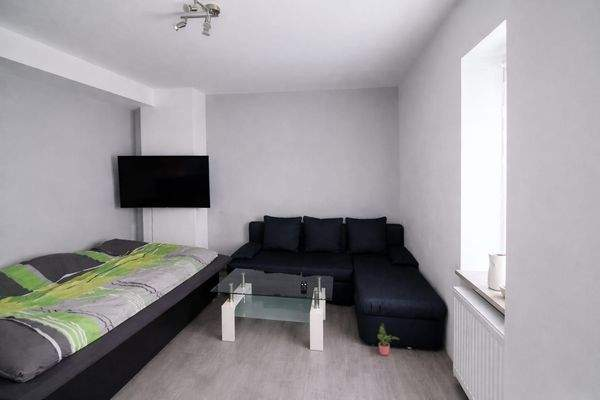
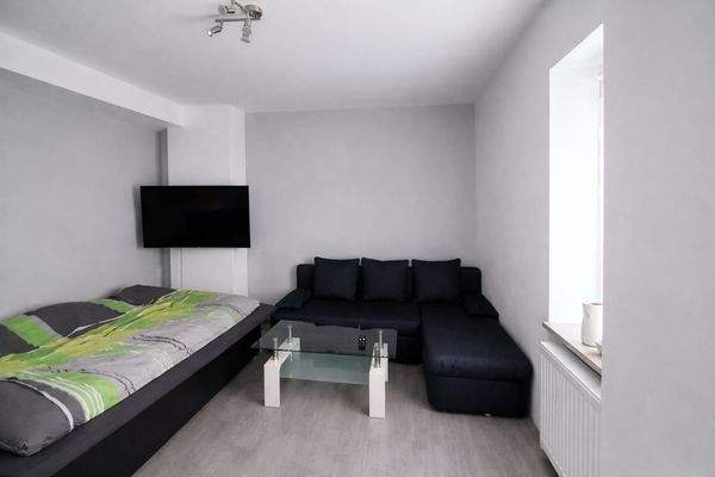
- potted plant [377,322,400,356]
